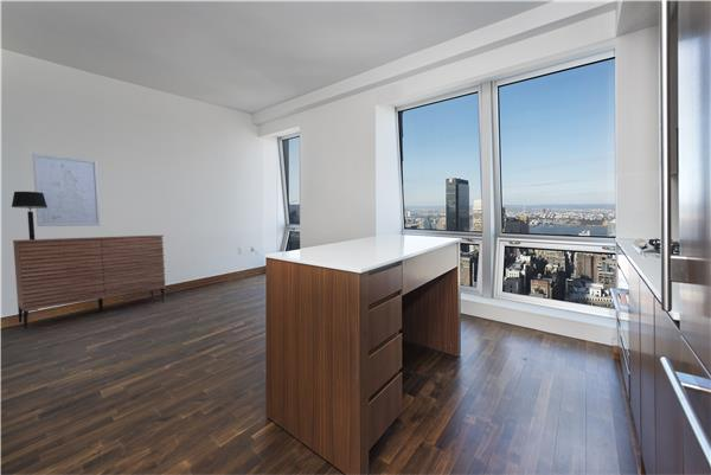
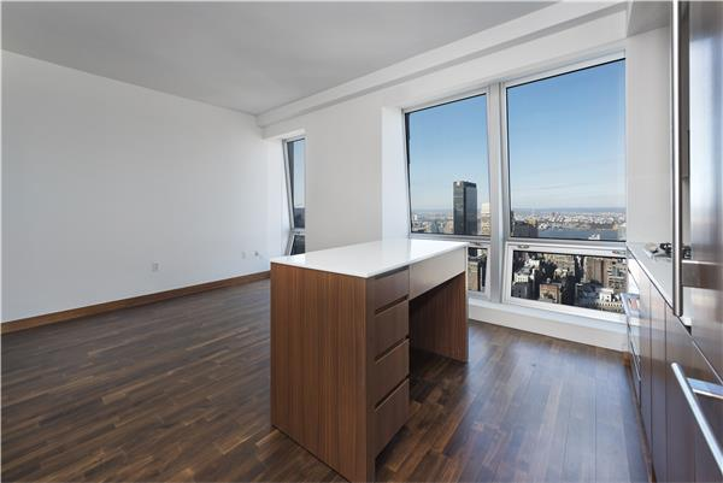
- table lamp [11,191,47,239]
- wall art [31,153,102,227]
- sideboard [12,235,167,330]
